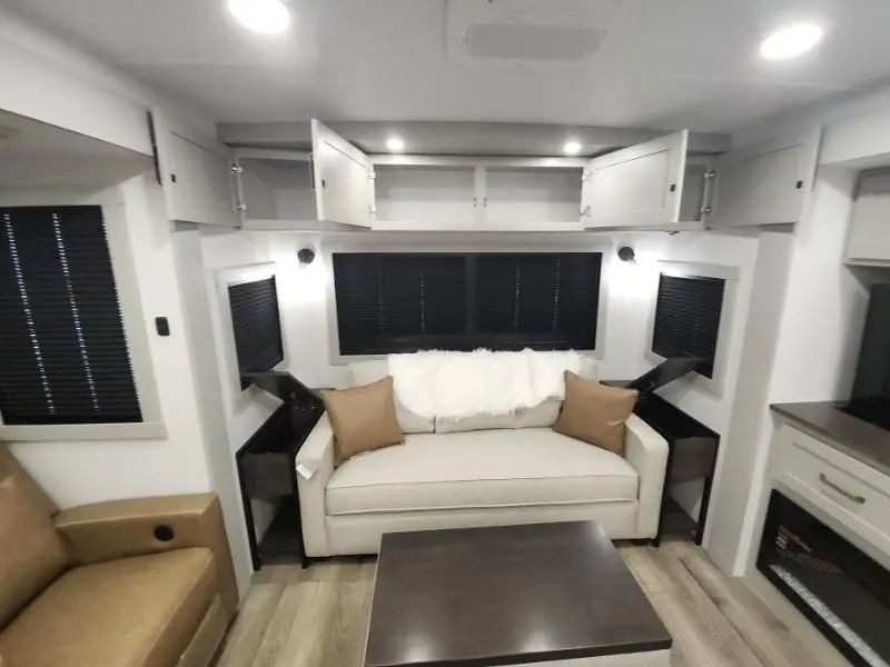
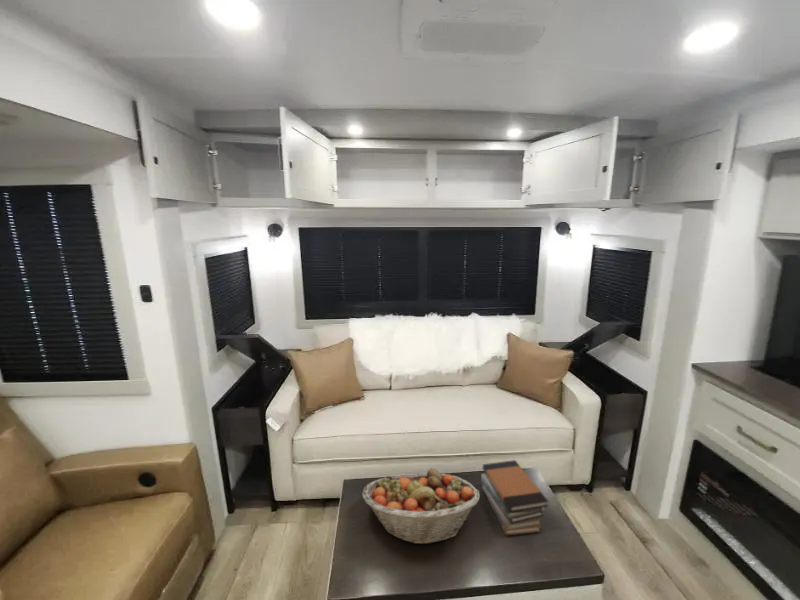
+ fruit basket [361,467,481,545]
+ book stack [480,459,549,536]
